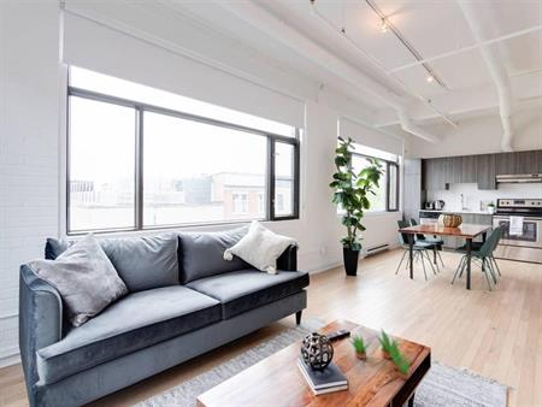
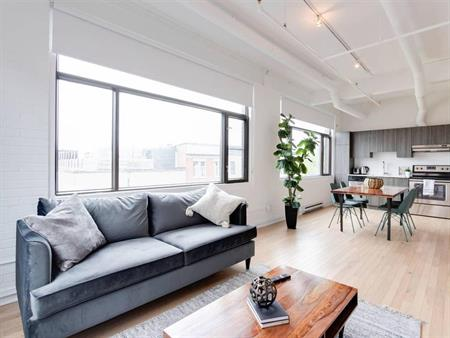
- succulent plant [346,326,412,381]
